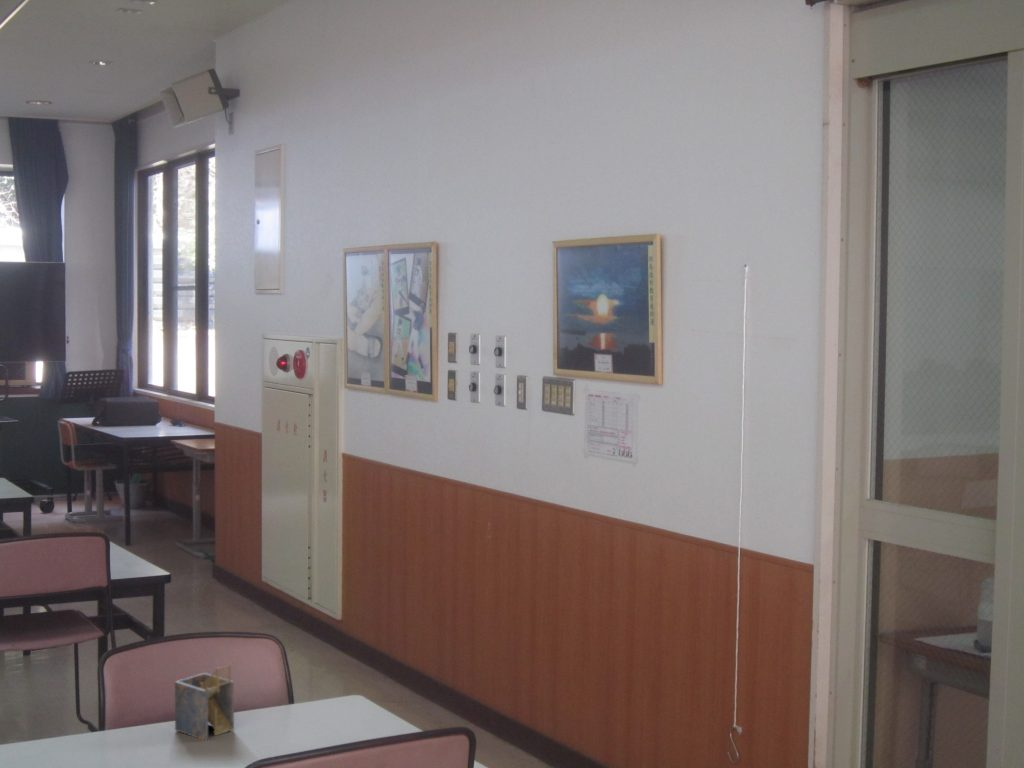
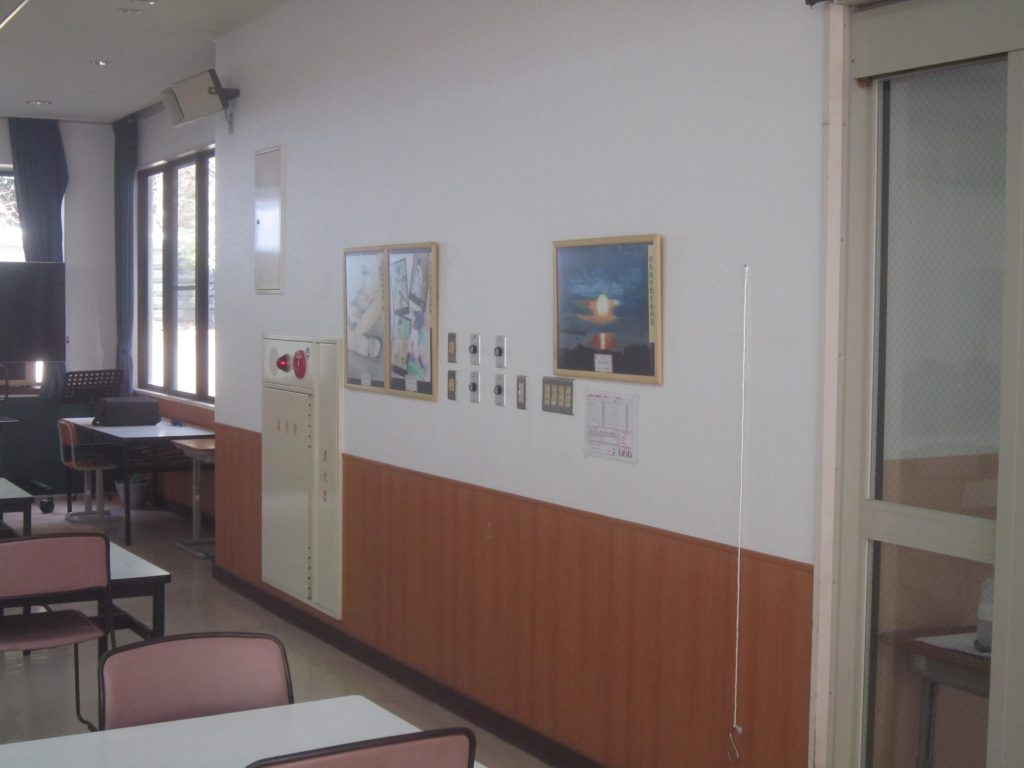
- napkin holder [174,663,235,742]
